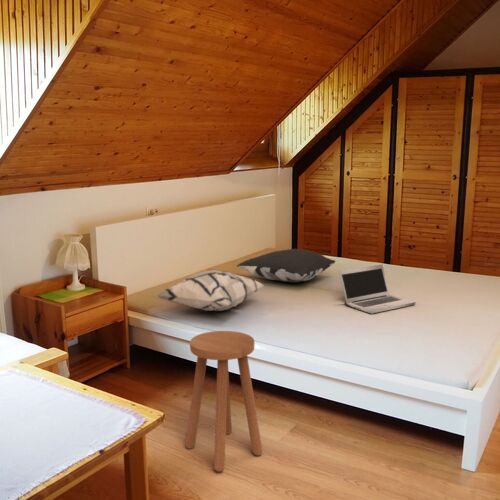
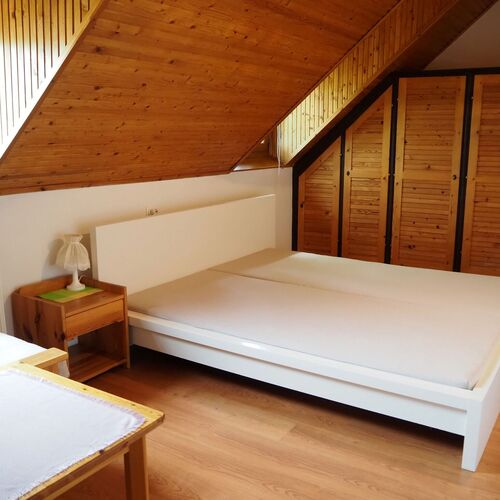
- stool [184,330,263,473]
- laptop [338,263,417,315]
- pillow [236,248,336,283]
- decorative pillow [154,269,265,312]
